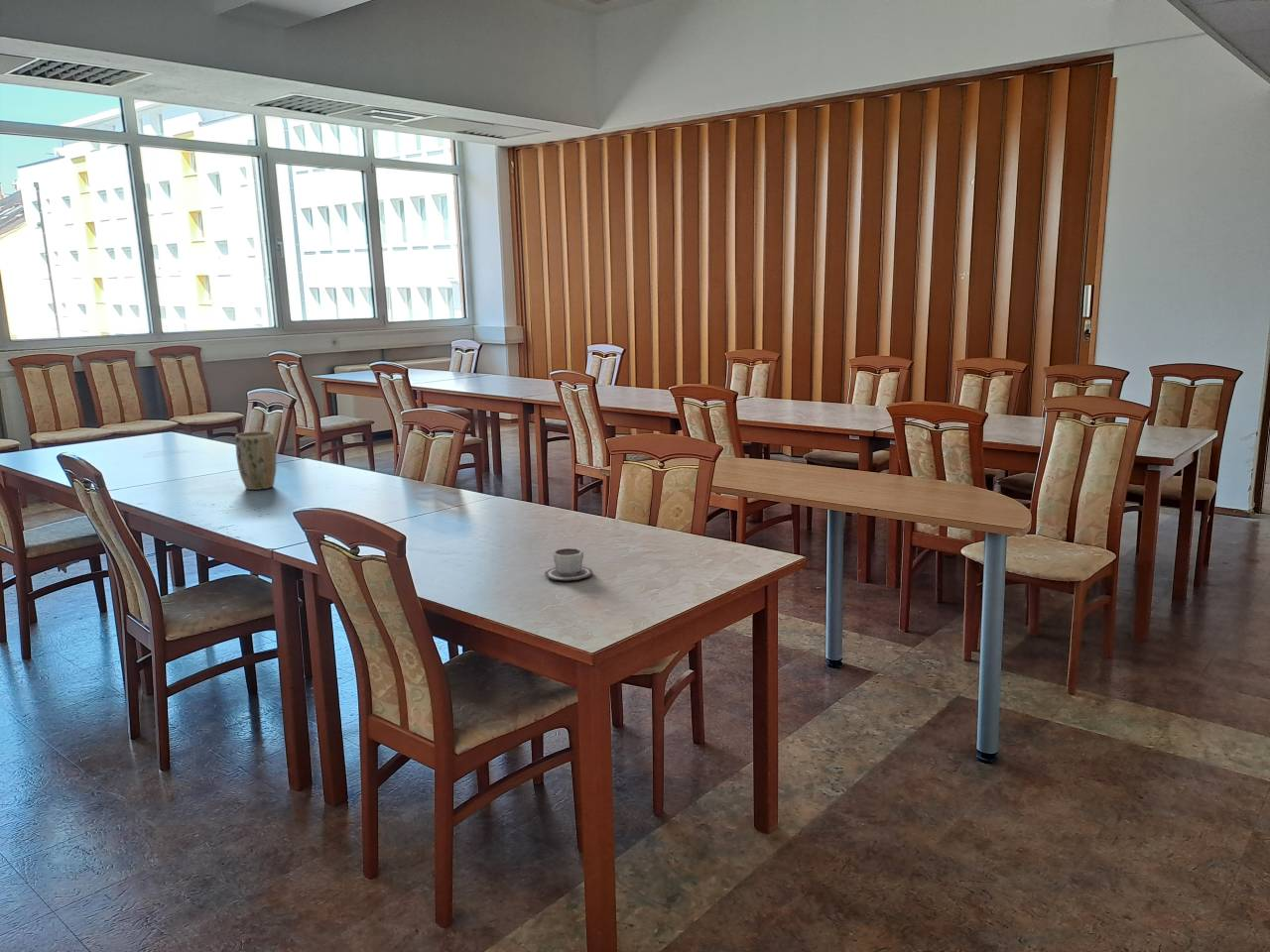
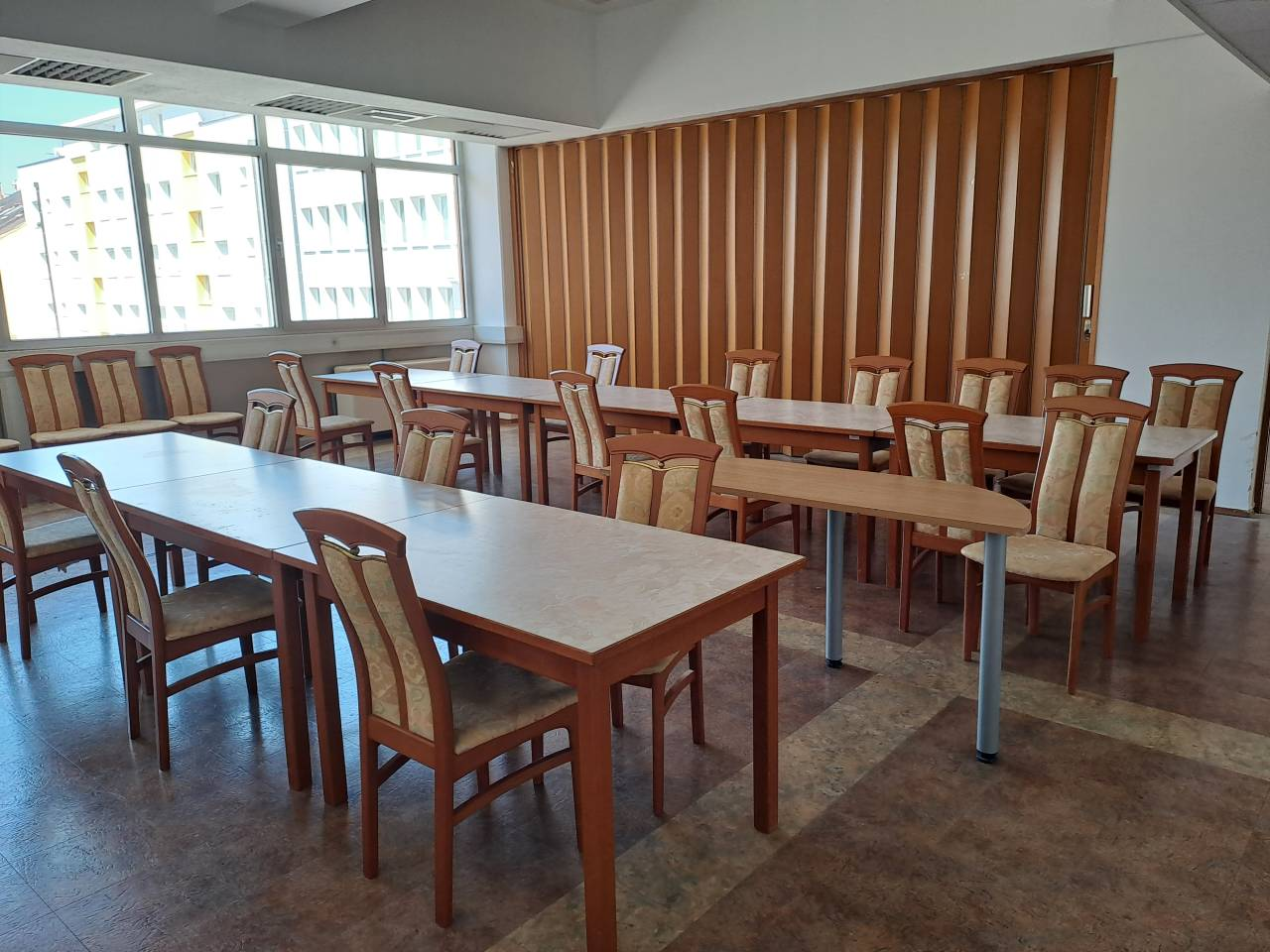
- cup [544,547,594,581]
- plant pot [234,430,277,491]
